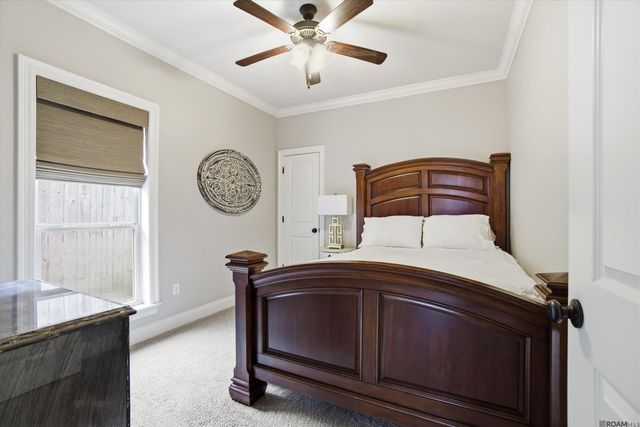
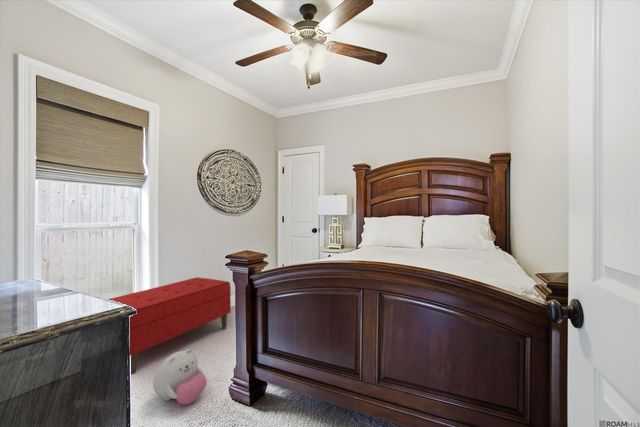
+ plush toy [152,348,208,406]
+ bench [108,276,232,375]
